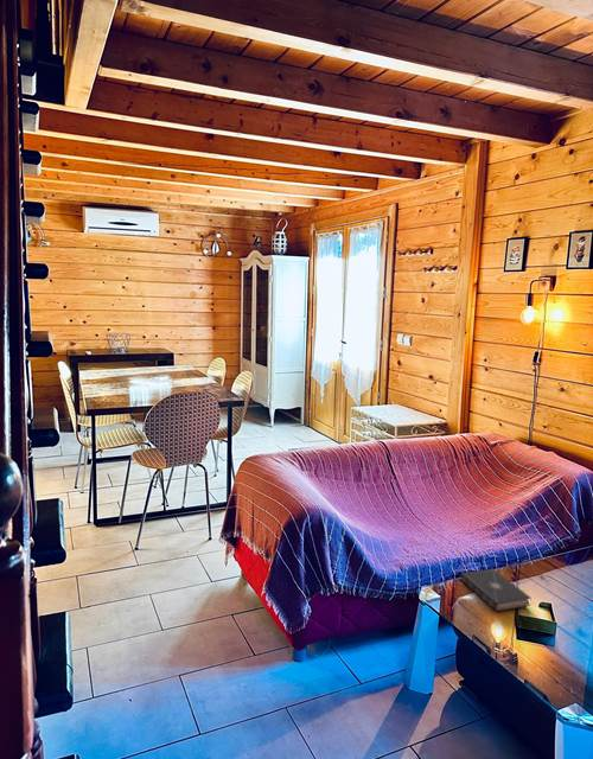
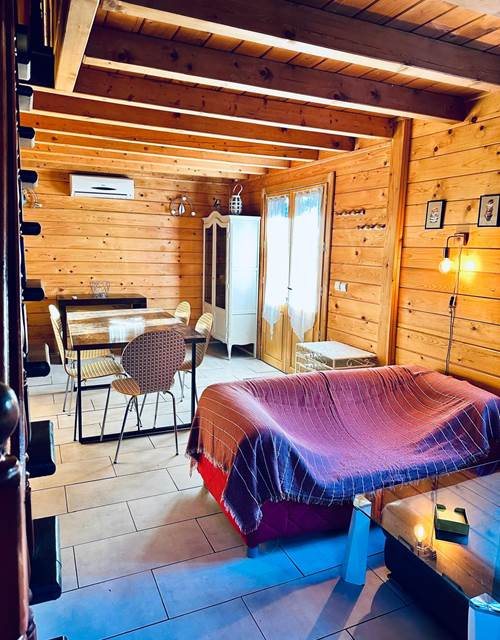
- book [459,568,533,612]
